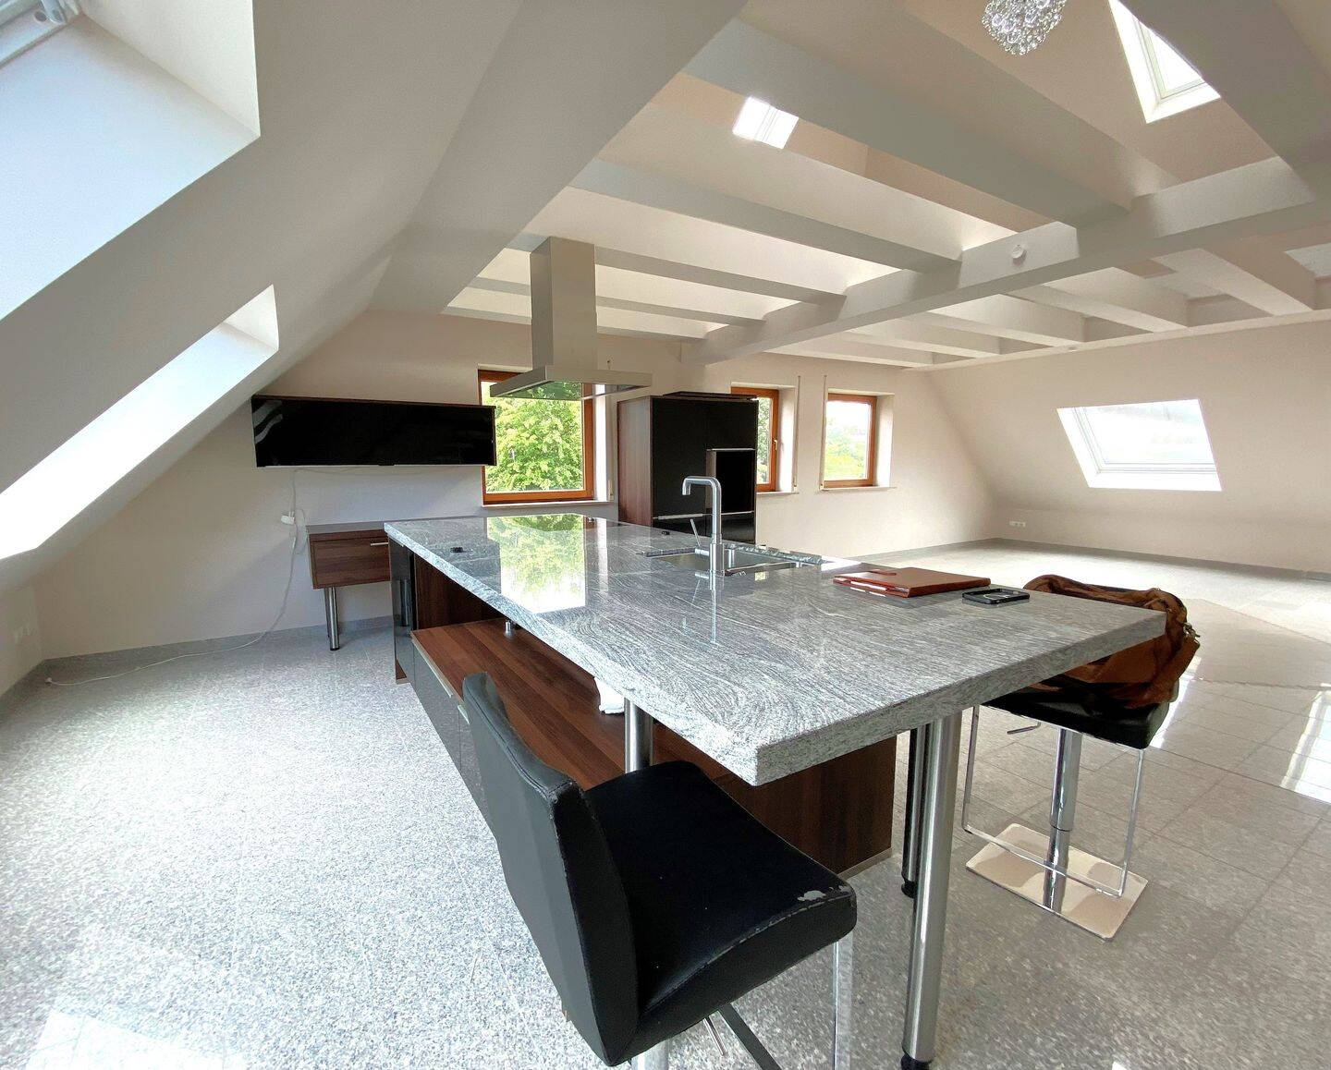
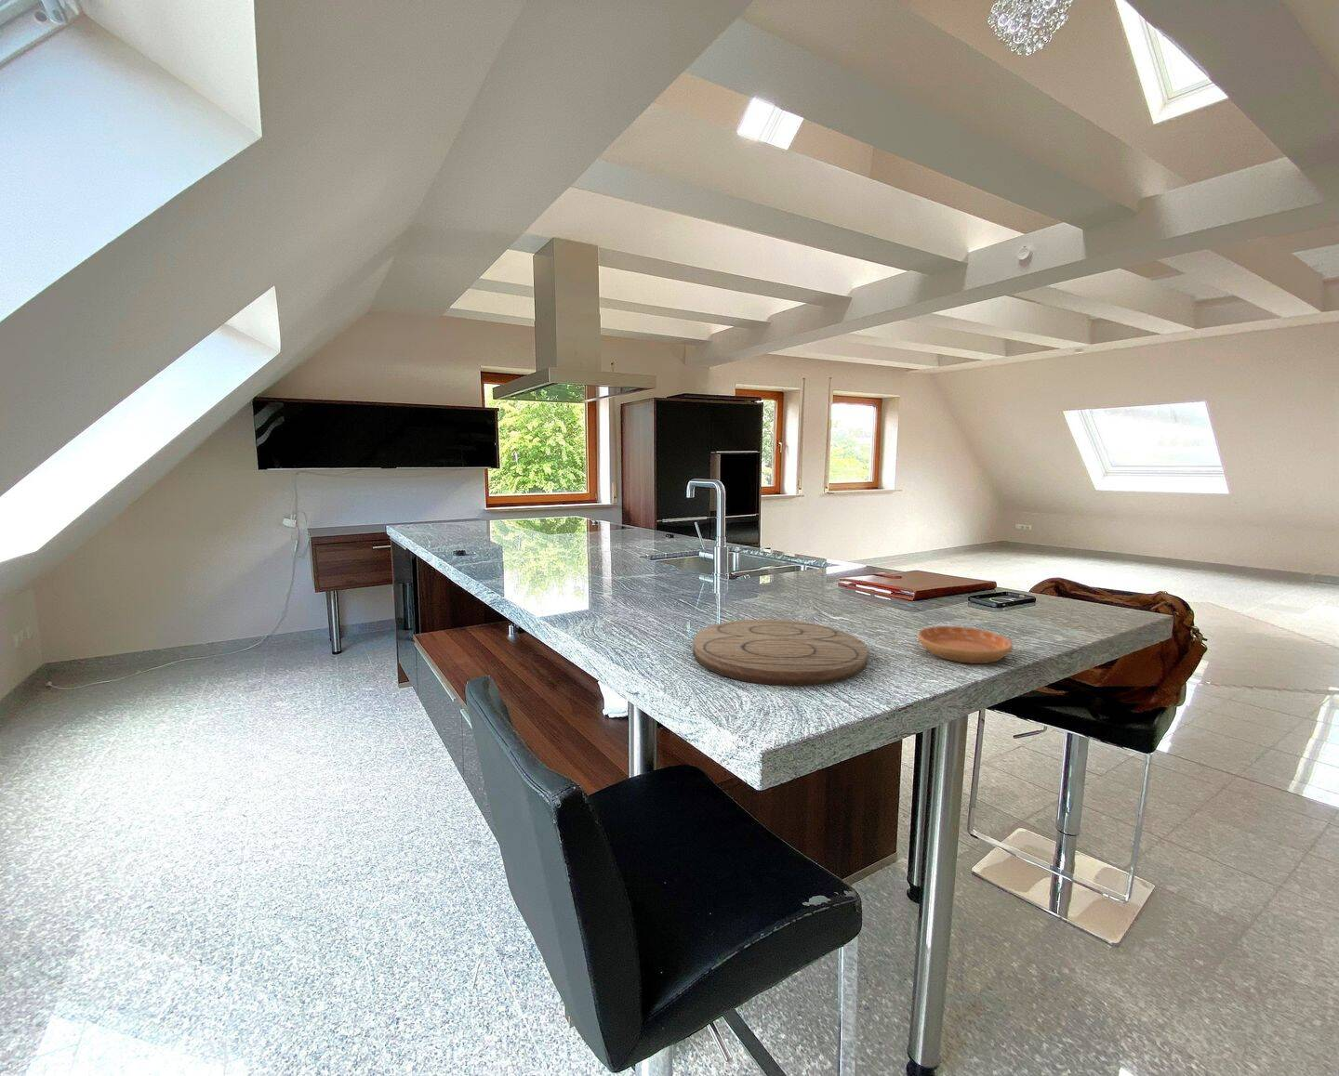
+ cutting board [692,618,869,686]
+ saucer [917,626,1014,664]
